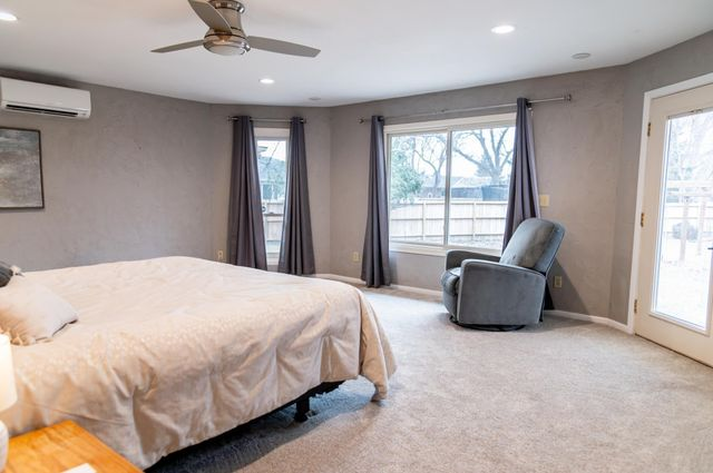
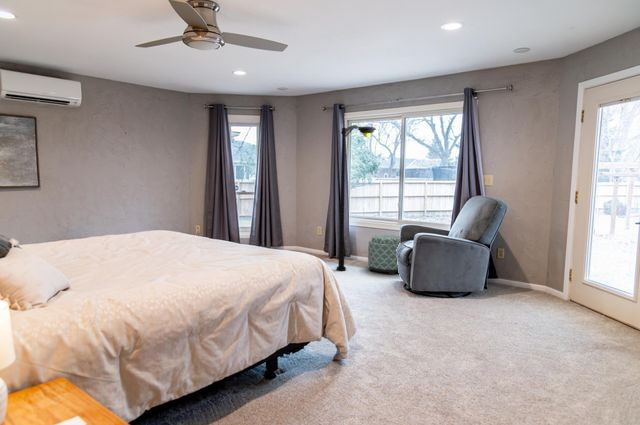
+ floor lamp [335,124,377,271]
+ ottoman [367,234,401,276]
